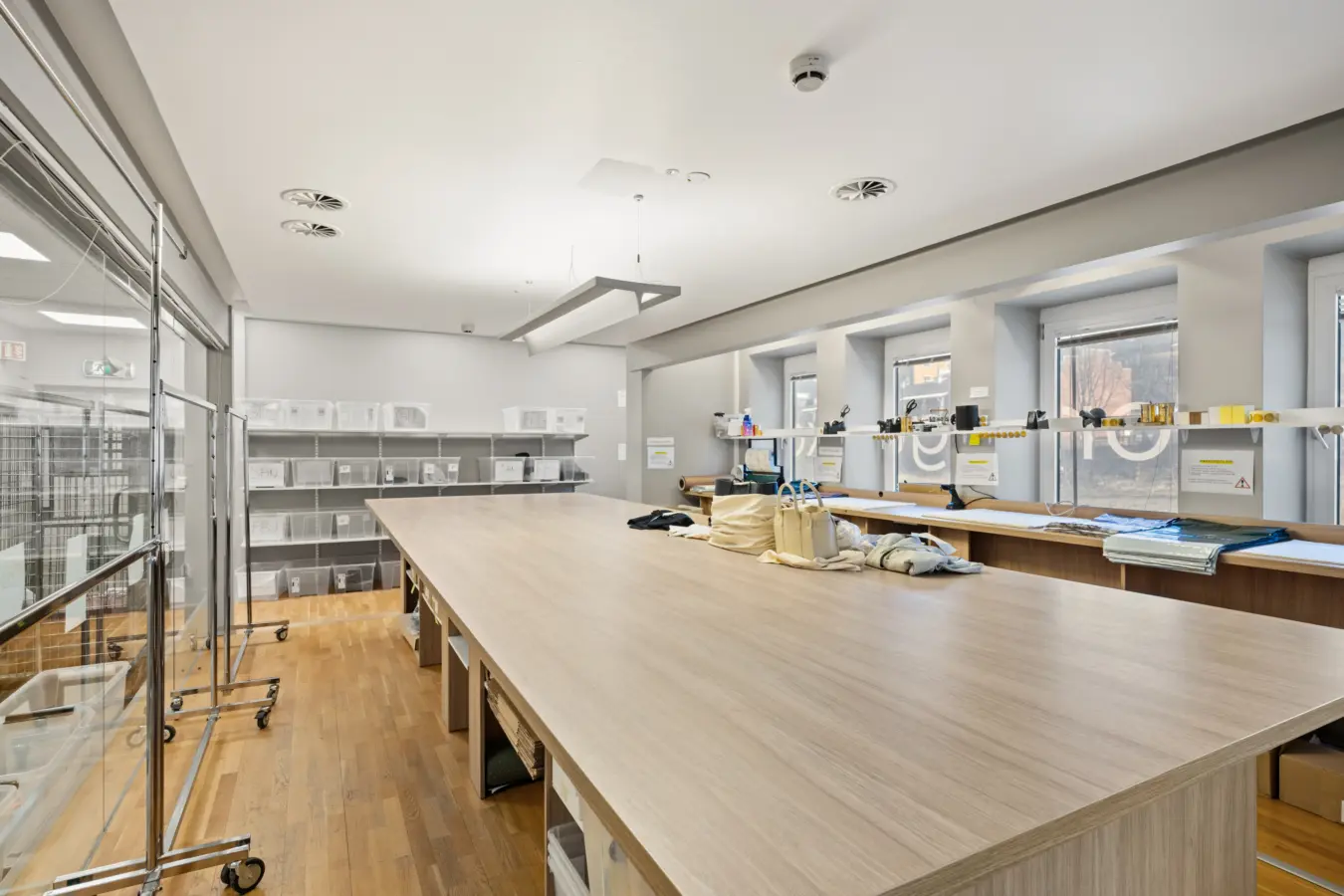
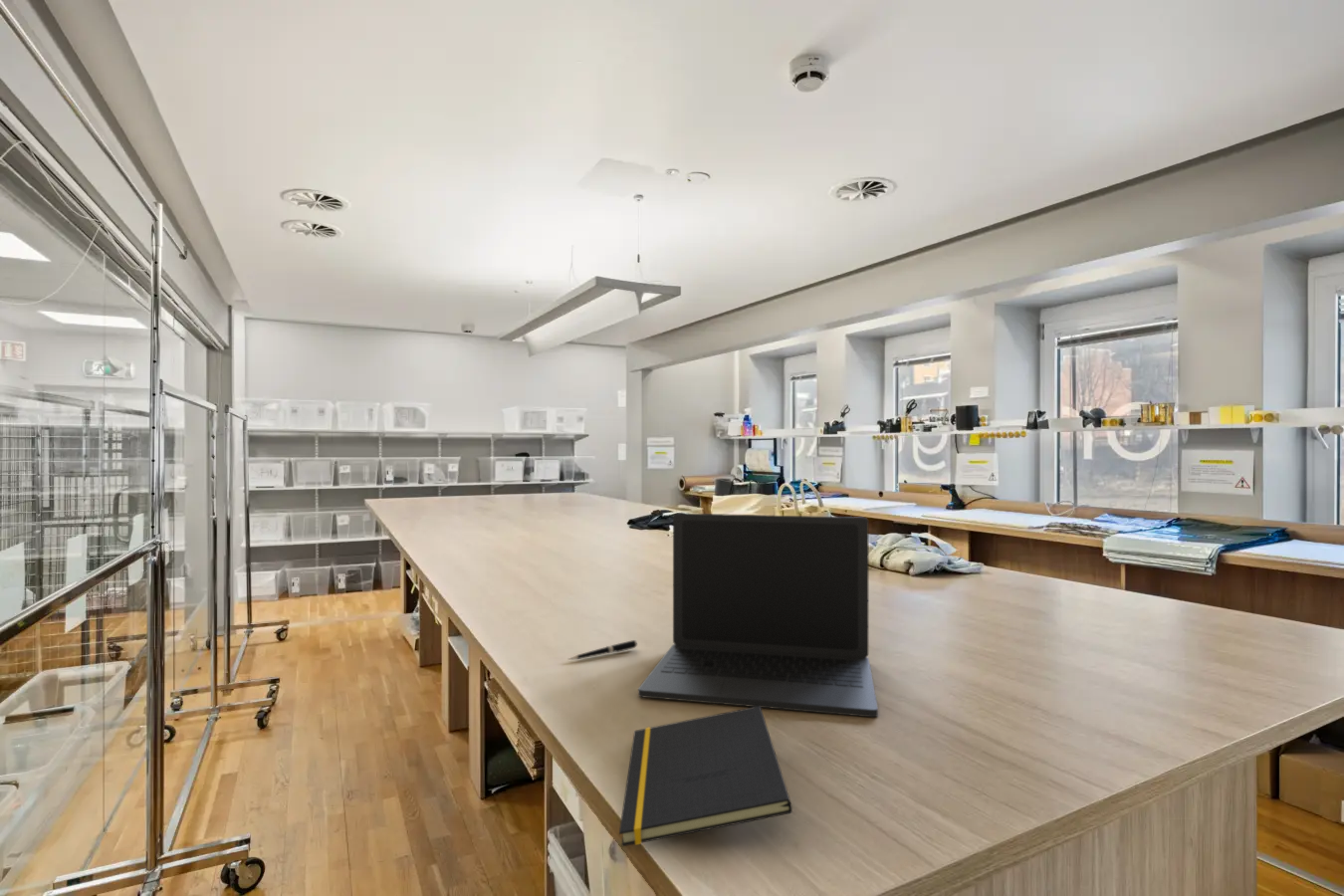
+ pen [566,639,638,661]
+ laptop [637,512,879,718]
+ notepad [618,706,793,847]
